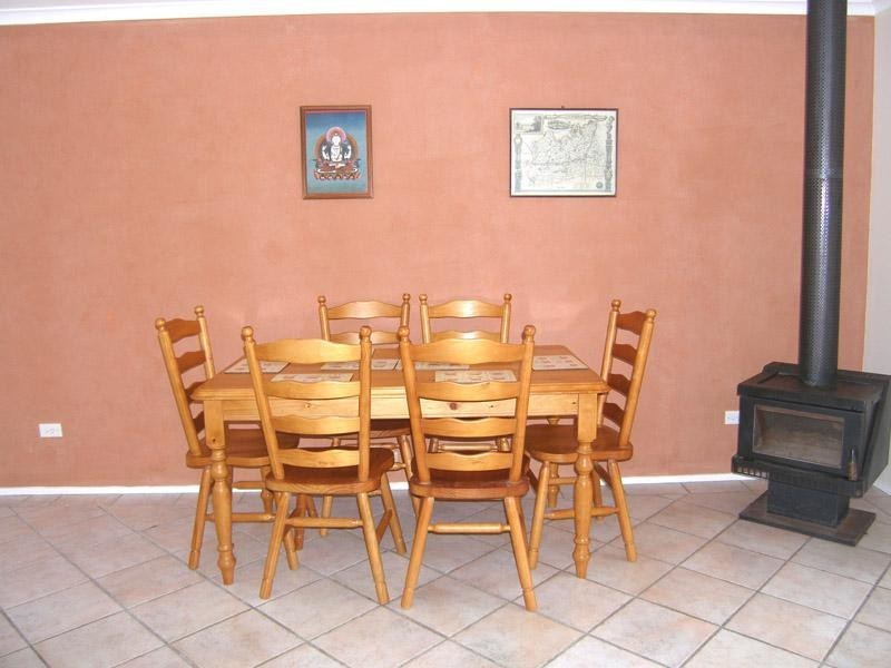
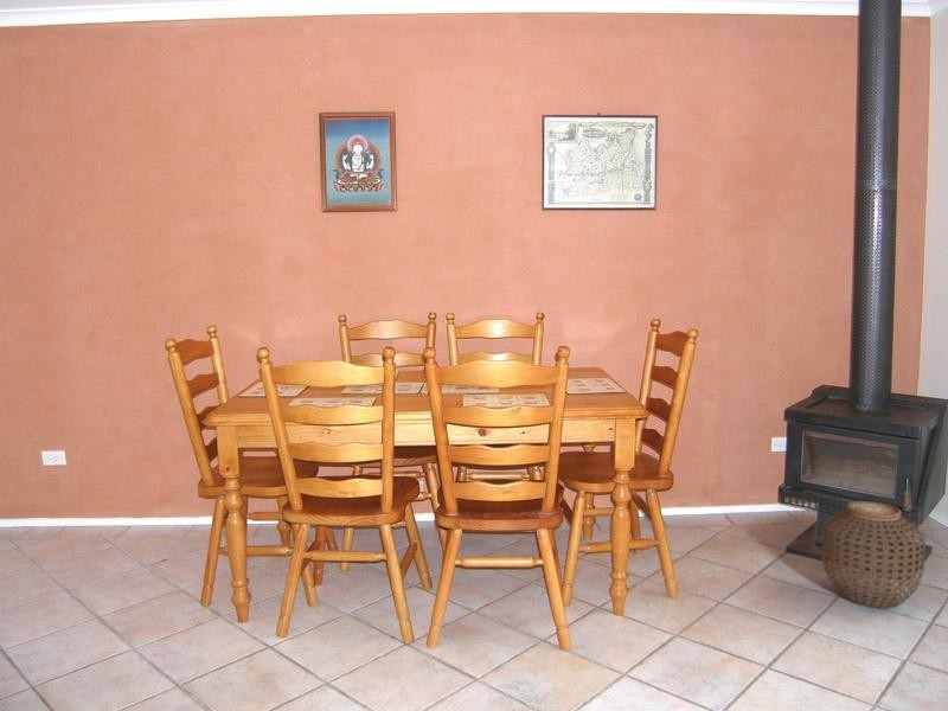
+ woven basket [820,500,927,610]
